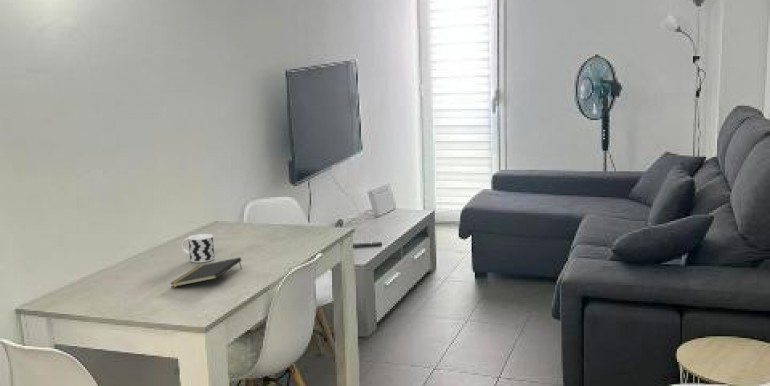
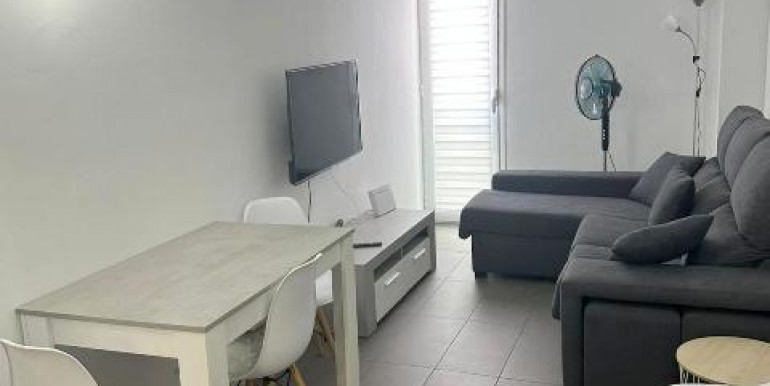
- notepad [169,256,243,288]
- cup [181,233,215,264]
